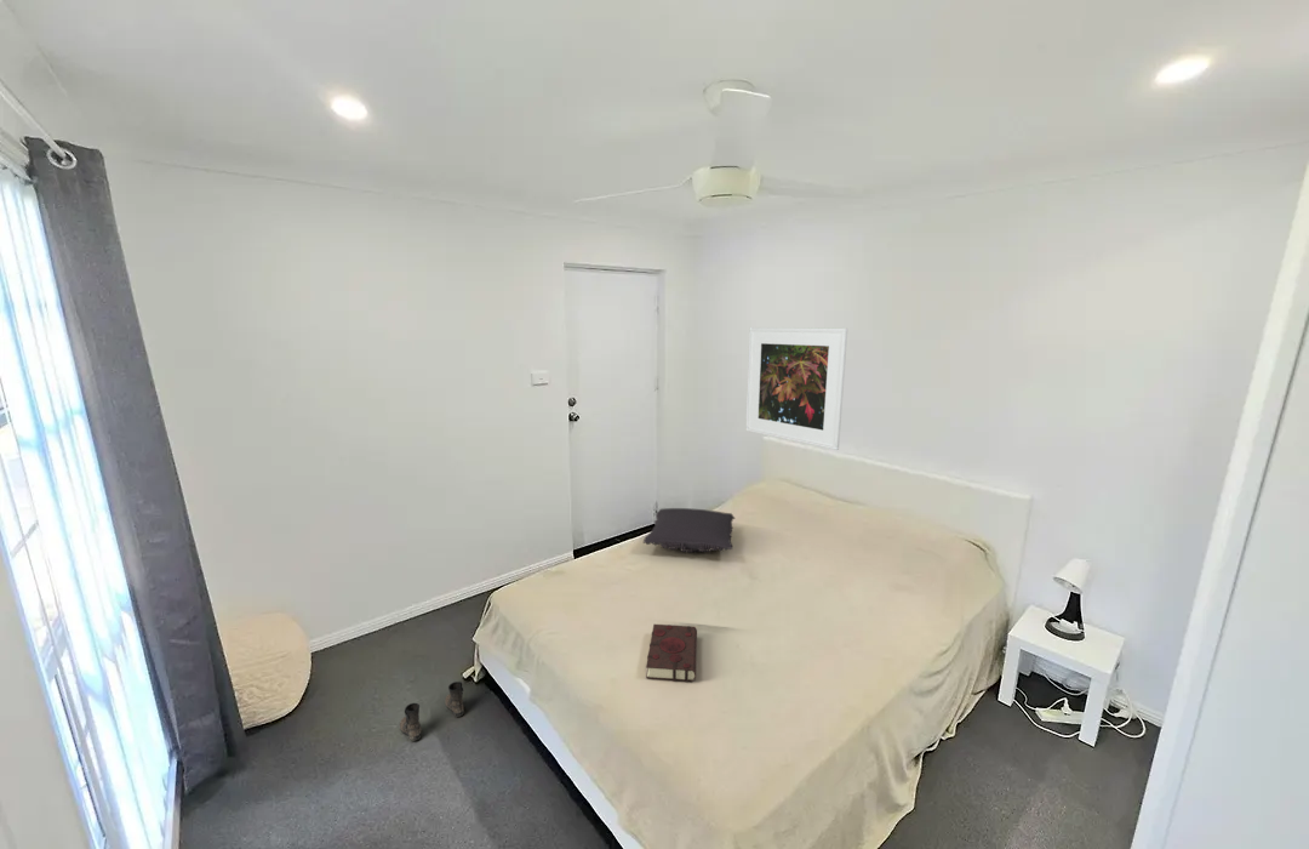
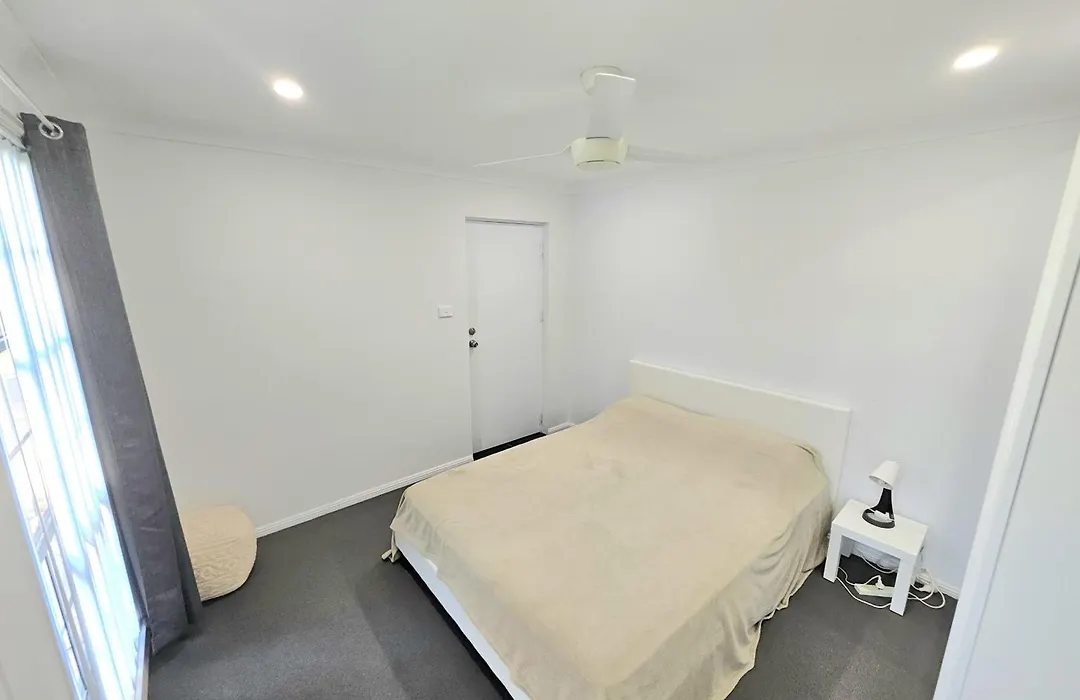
- boots [399,680,465,742]
- pillow [642,507,737,554]
- book [645,623,698,683]
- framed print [744,326,848,451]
